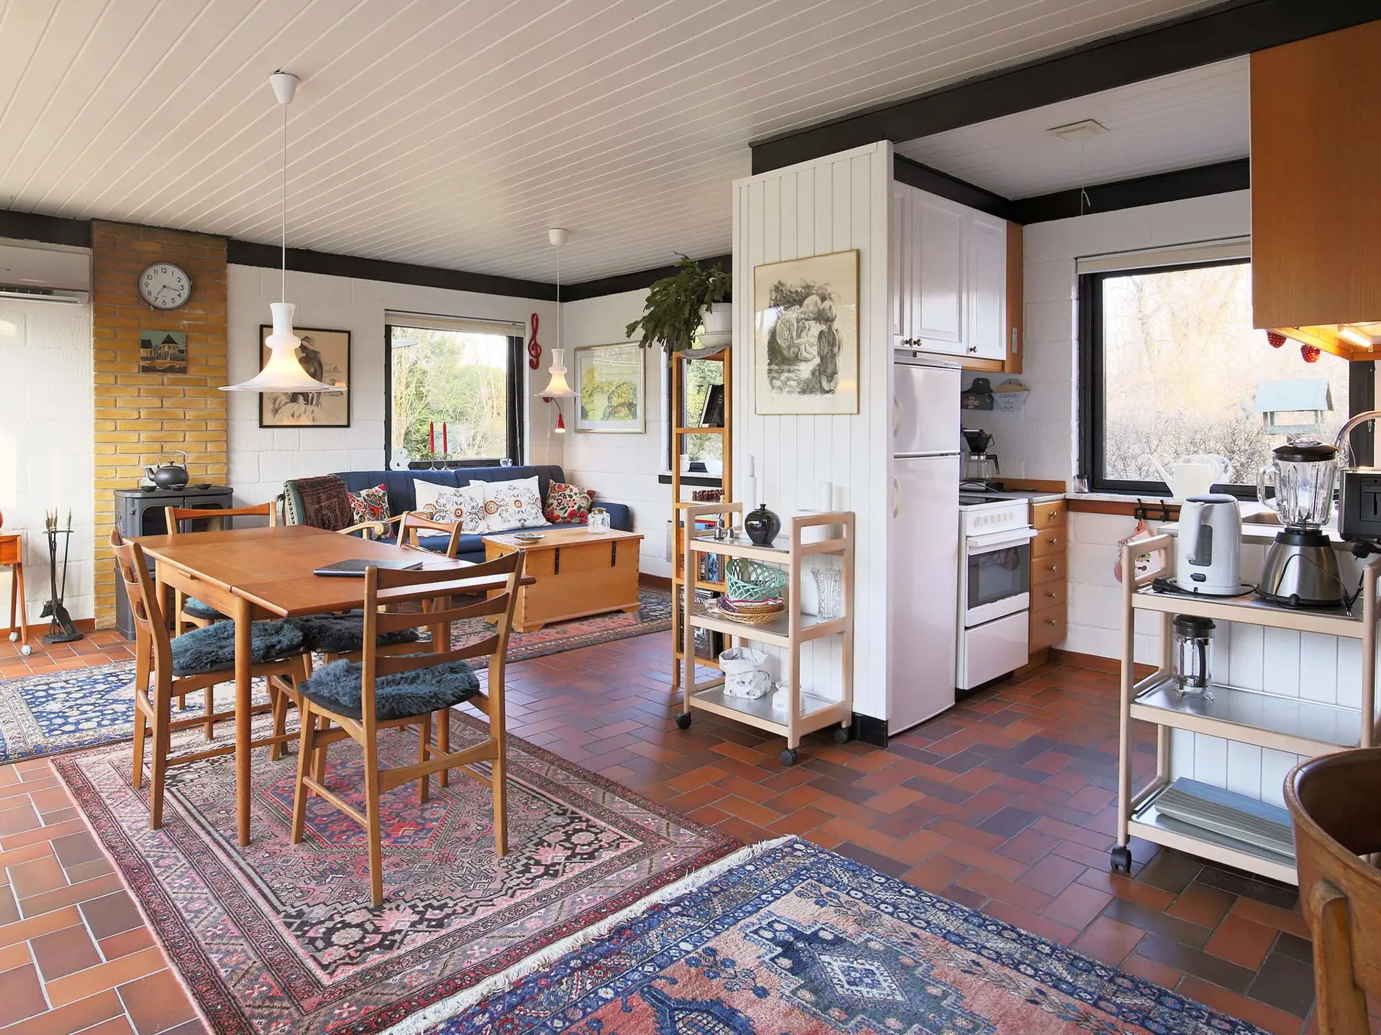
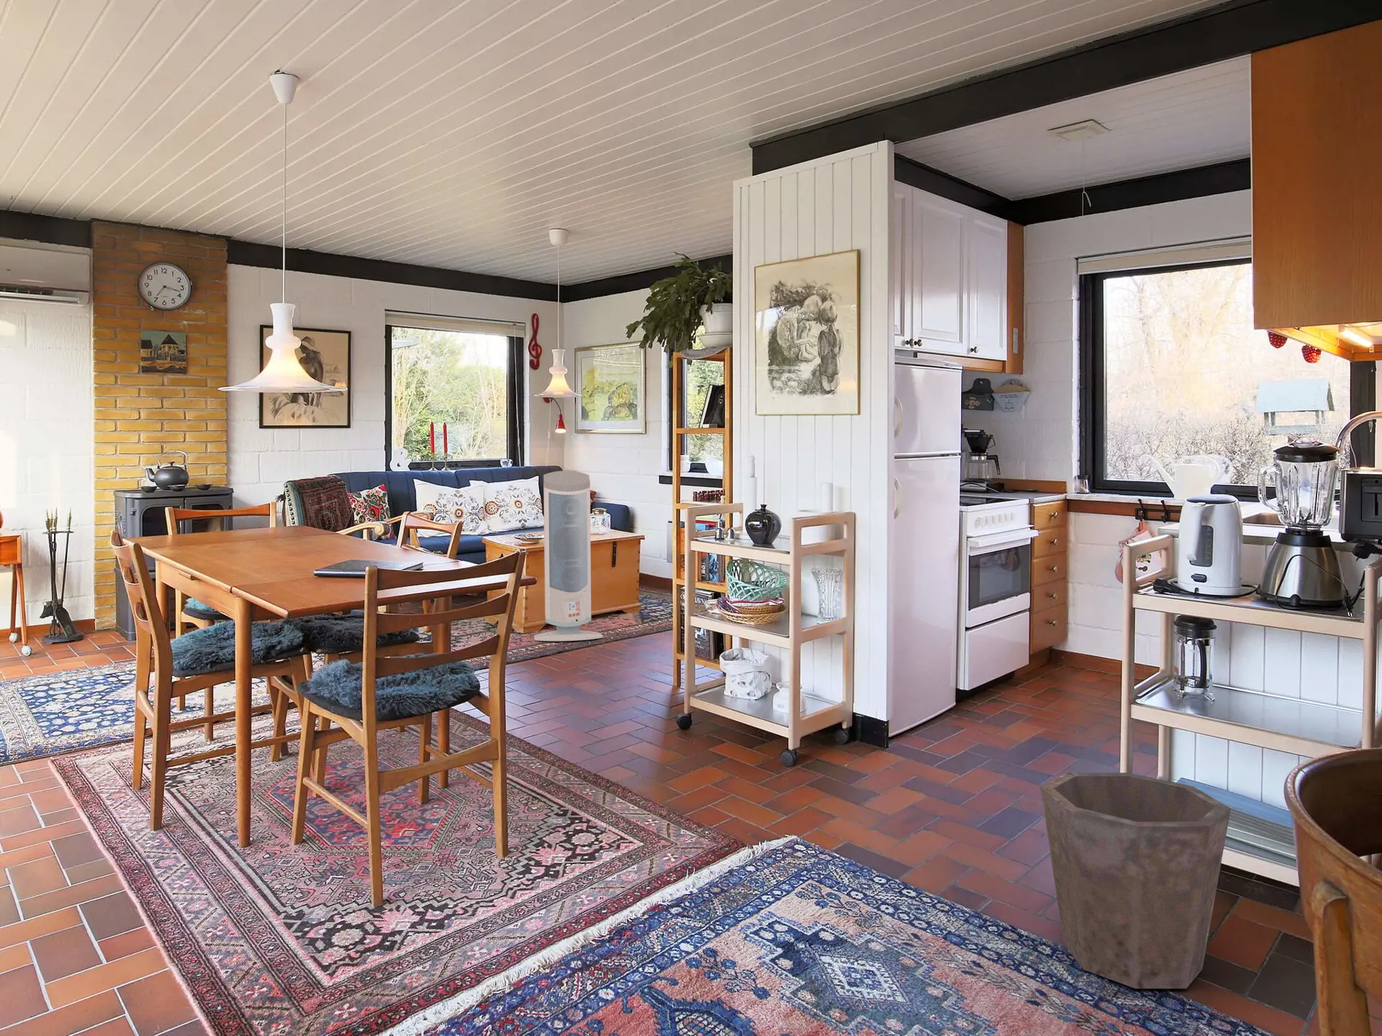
+ air purifier [533,470,604,642]
+ waste bin [1040,772,1232,989]
